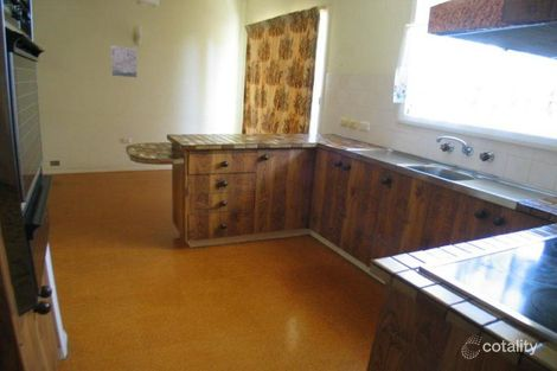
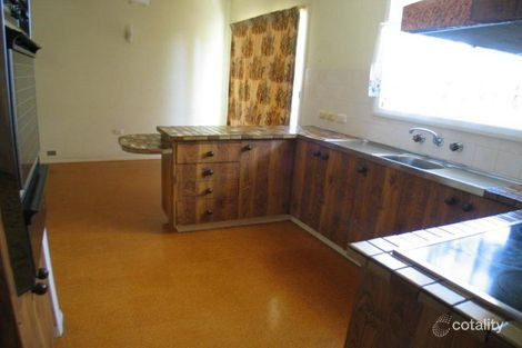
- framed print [110,44,139,79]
